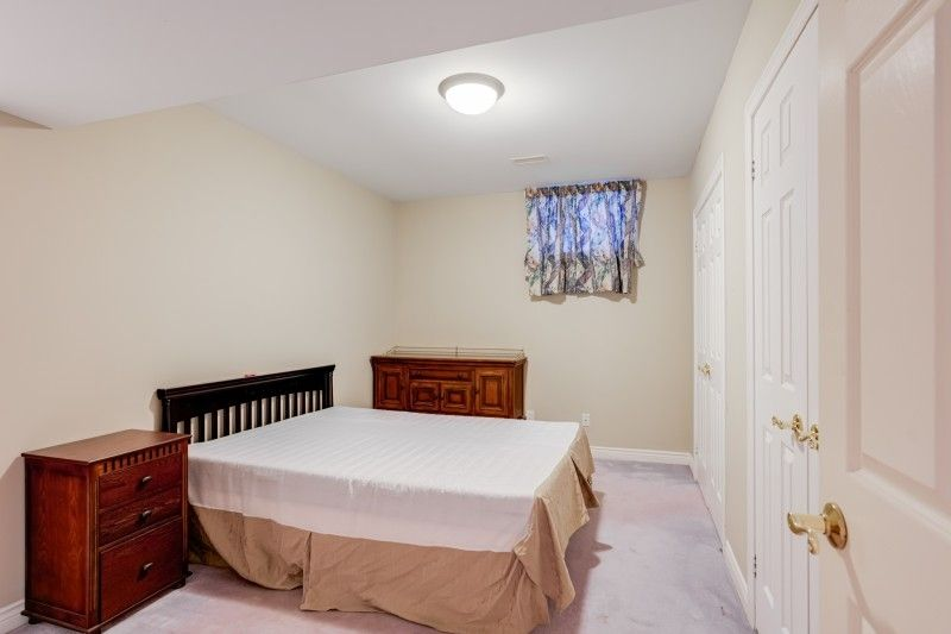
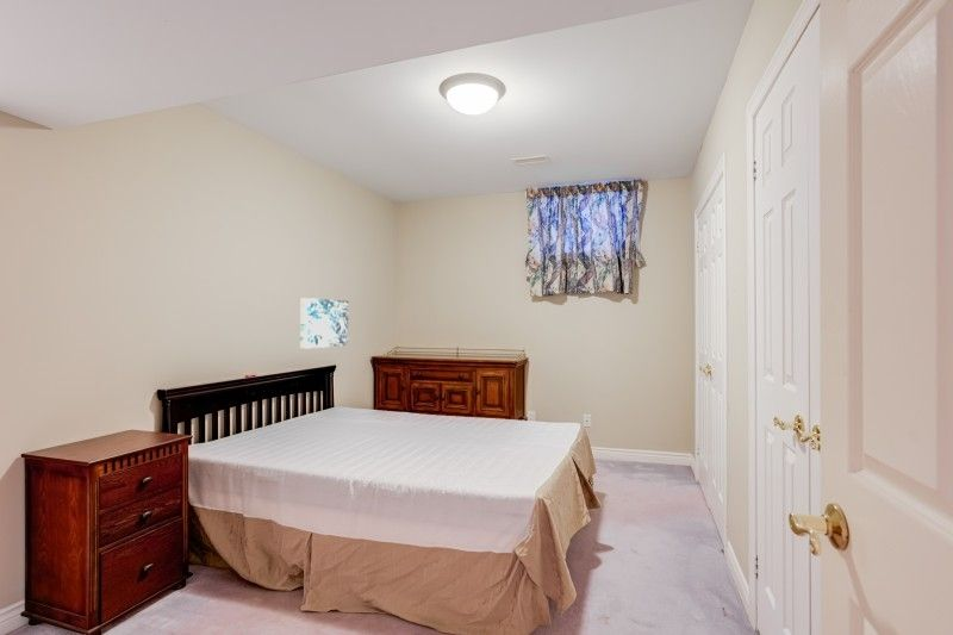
+ wall art [299,297,349,350]
